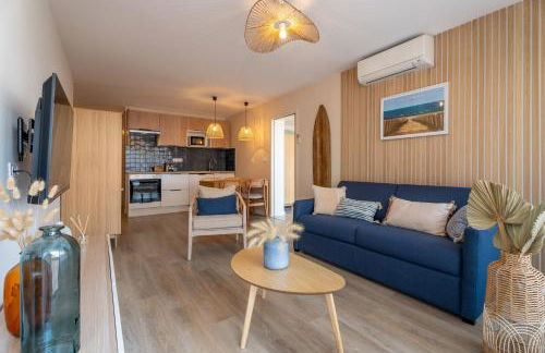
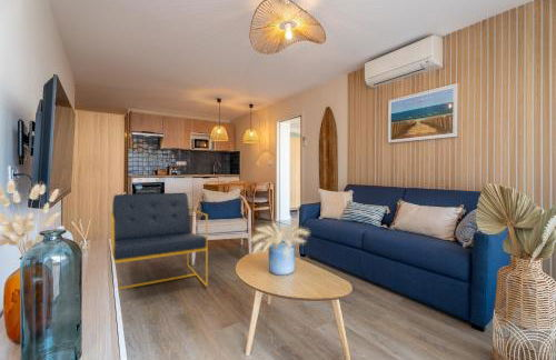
+ armchair [110,192,209,291]
